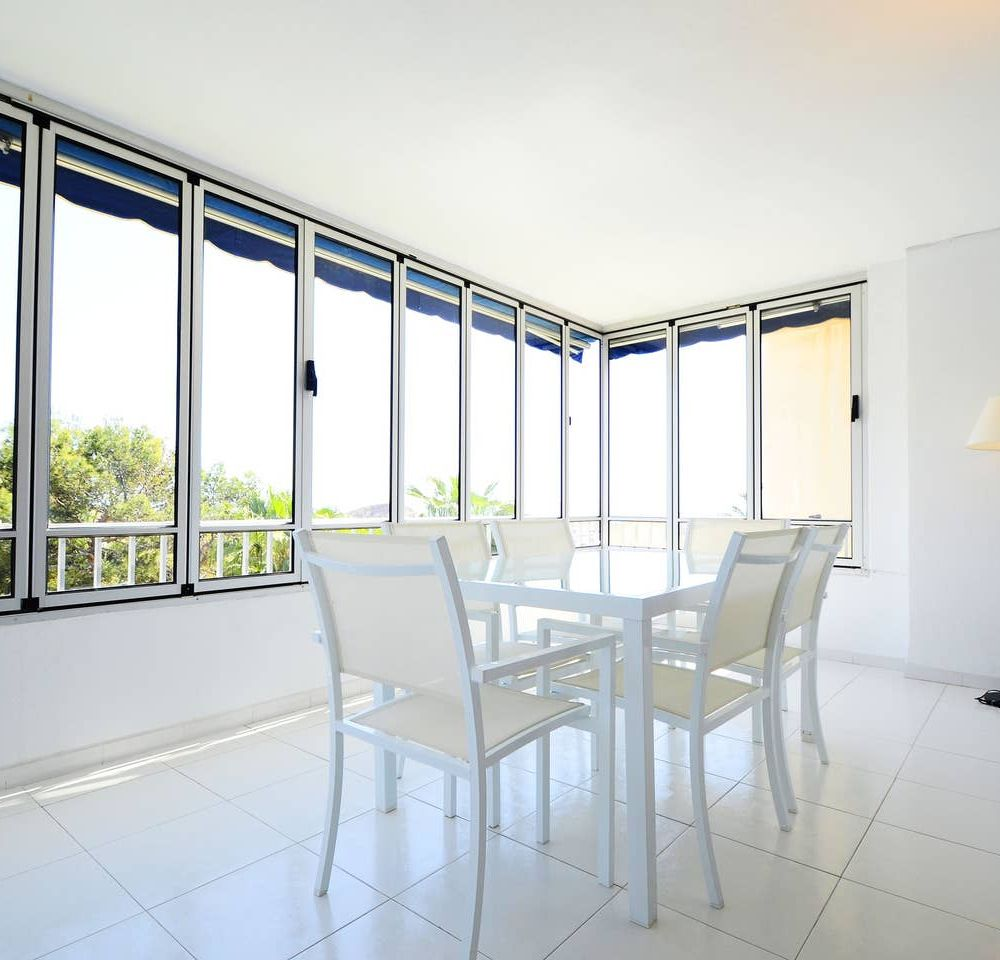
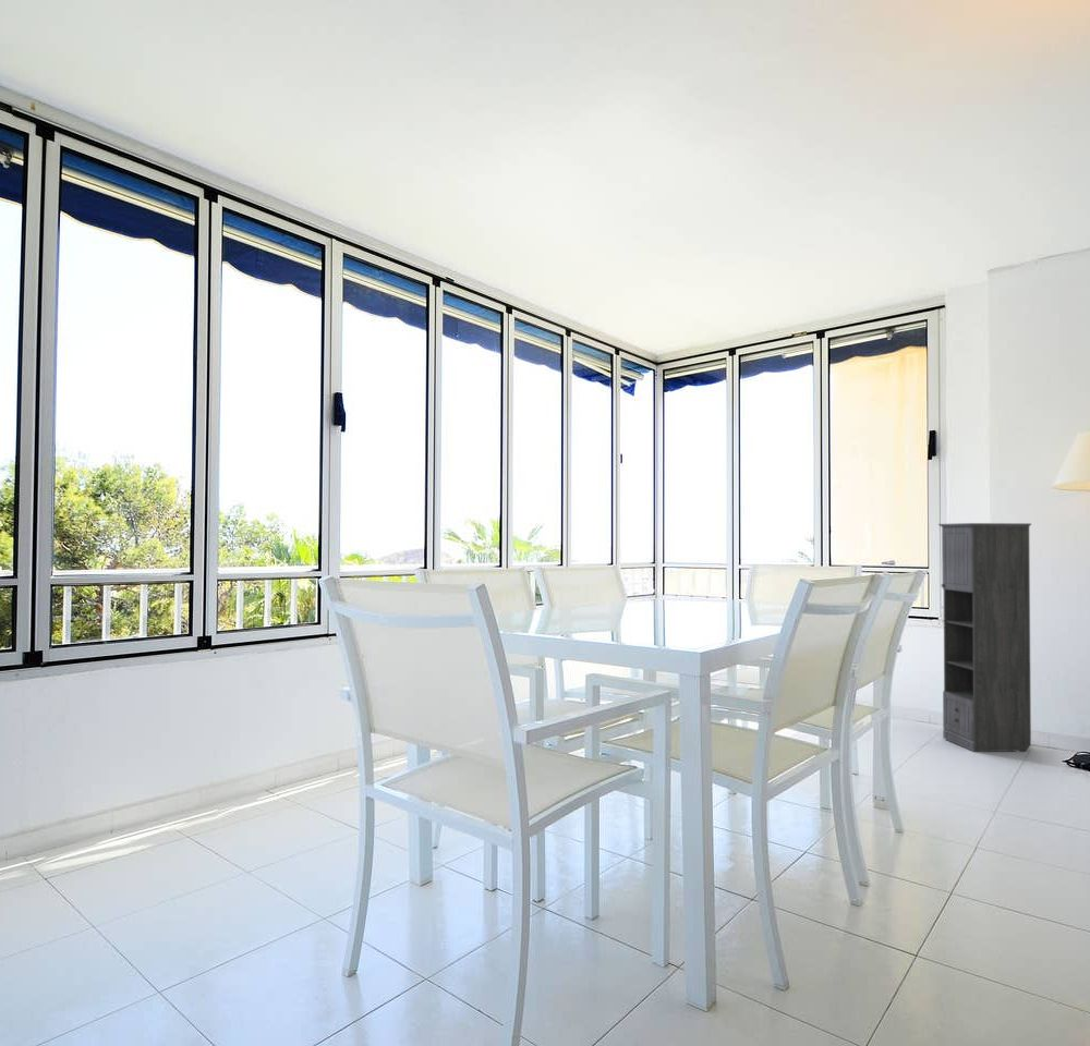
+ storage cabinet [937,522,1032,753]
